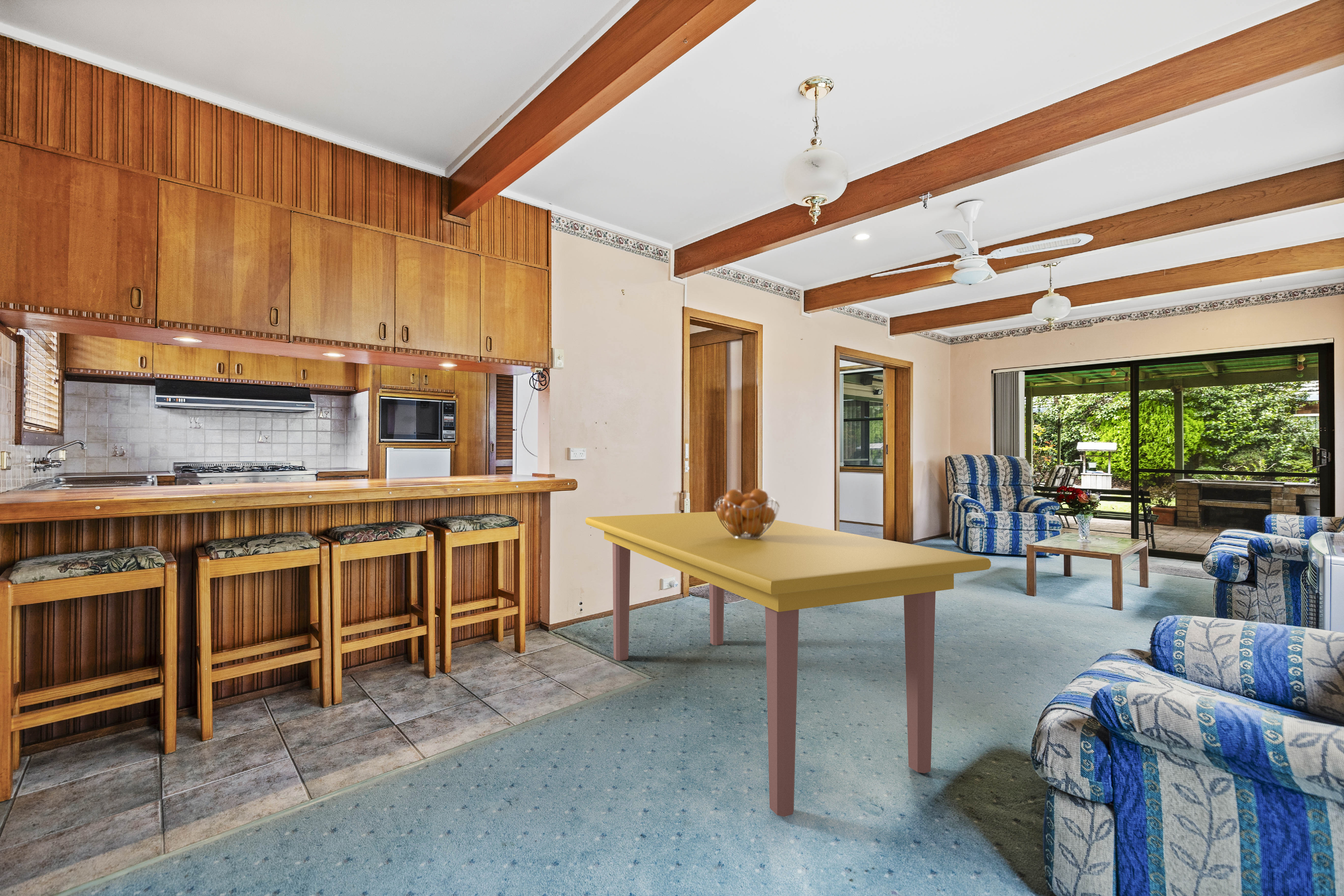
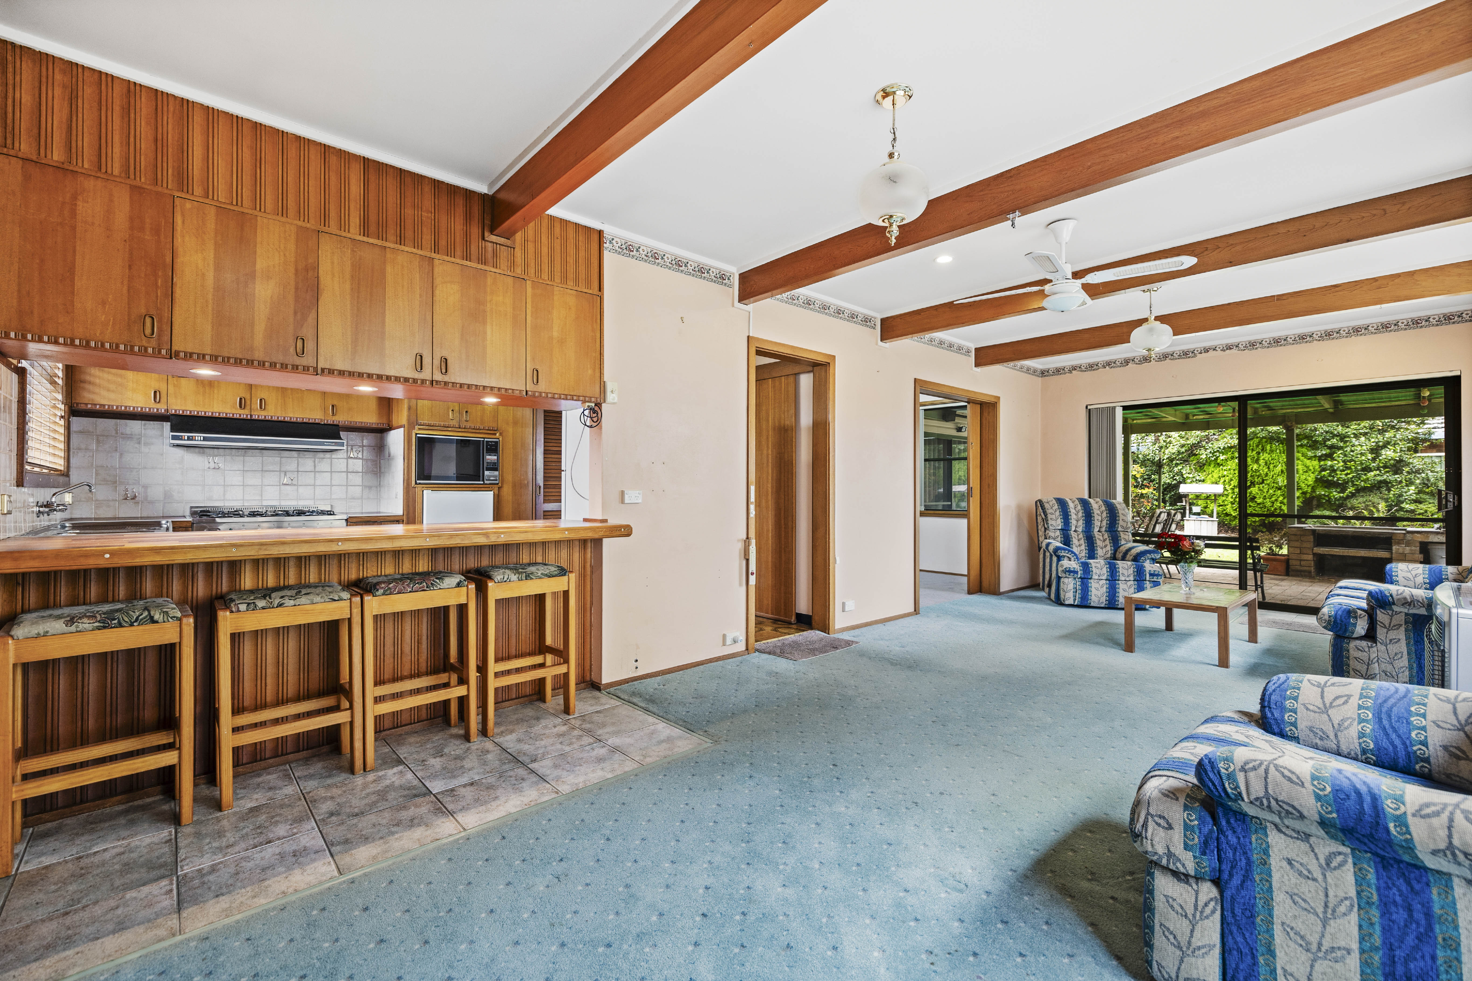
- dining table [585,511,991,817]
- fruit basket [714,488,780,539]
